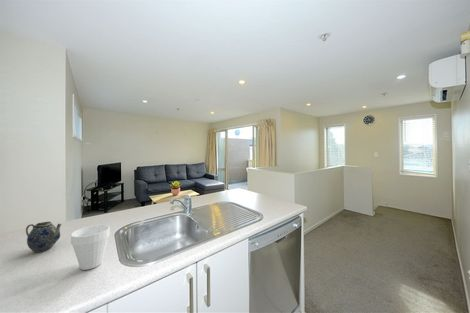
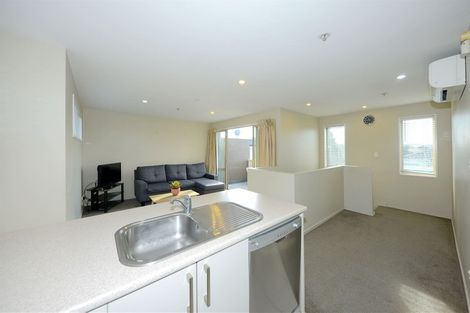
- teapot [25,221,63,253]
- cup [70,224,111,271]
